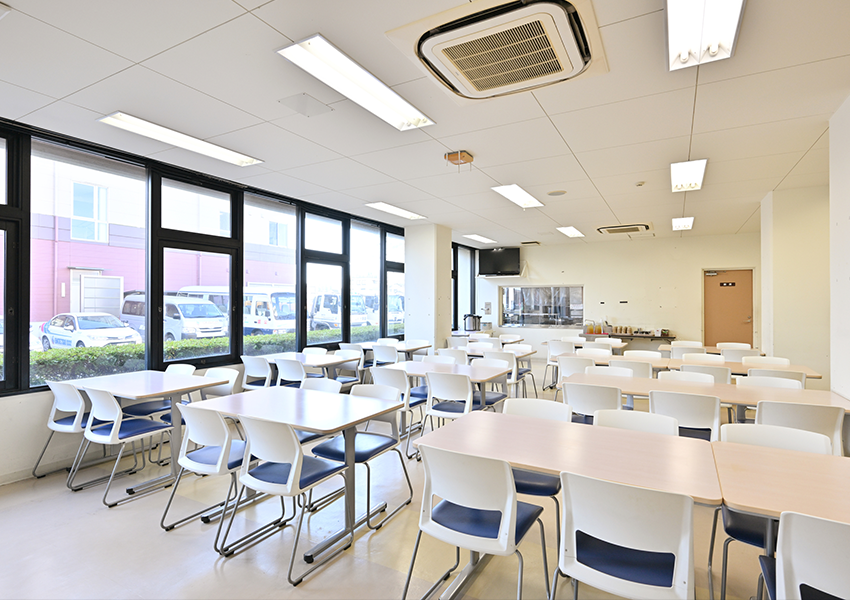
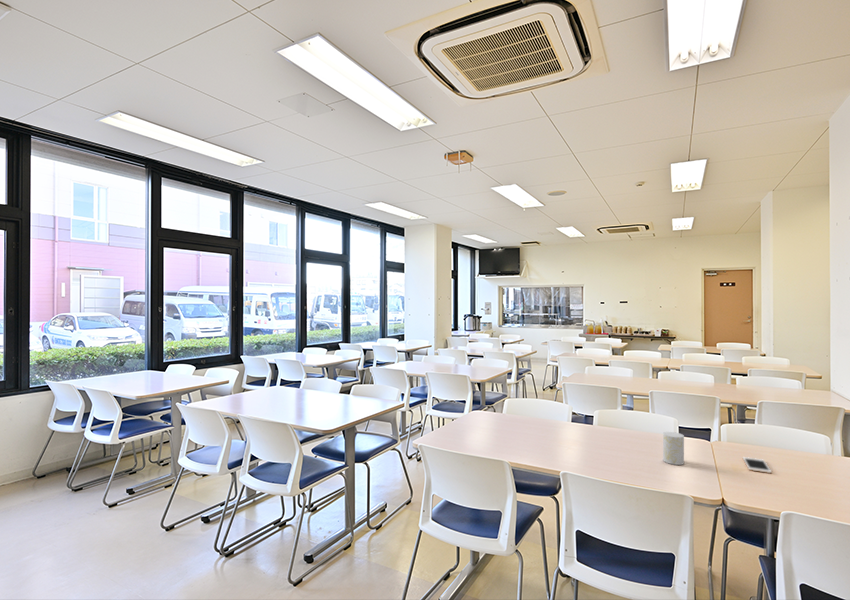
+ cup [662,431,685,466]
+ cell phone [742,456,773,474]
